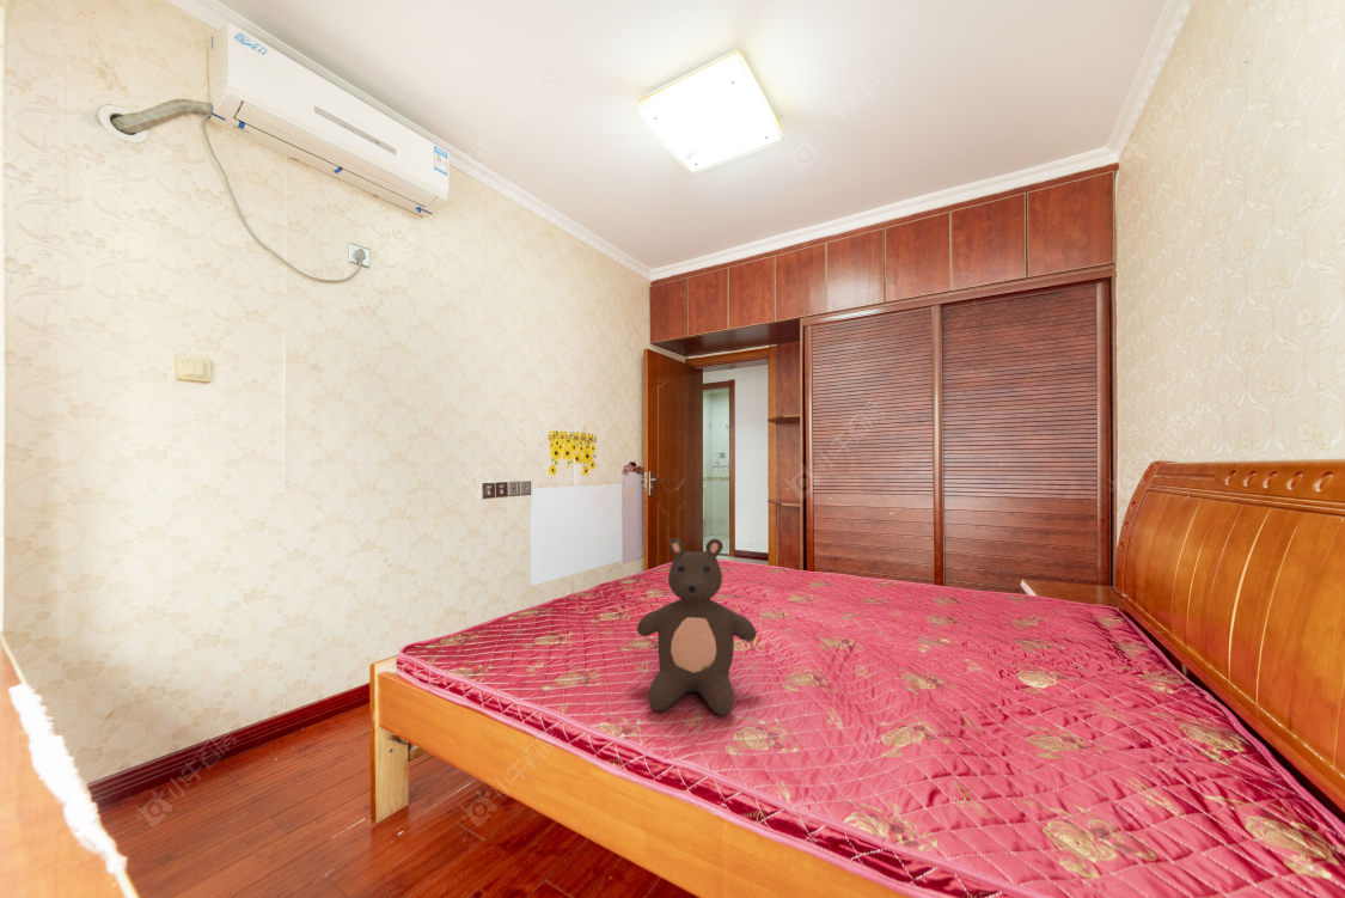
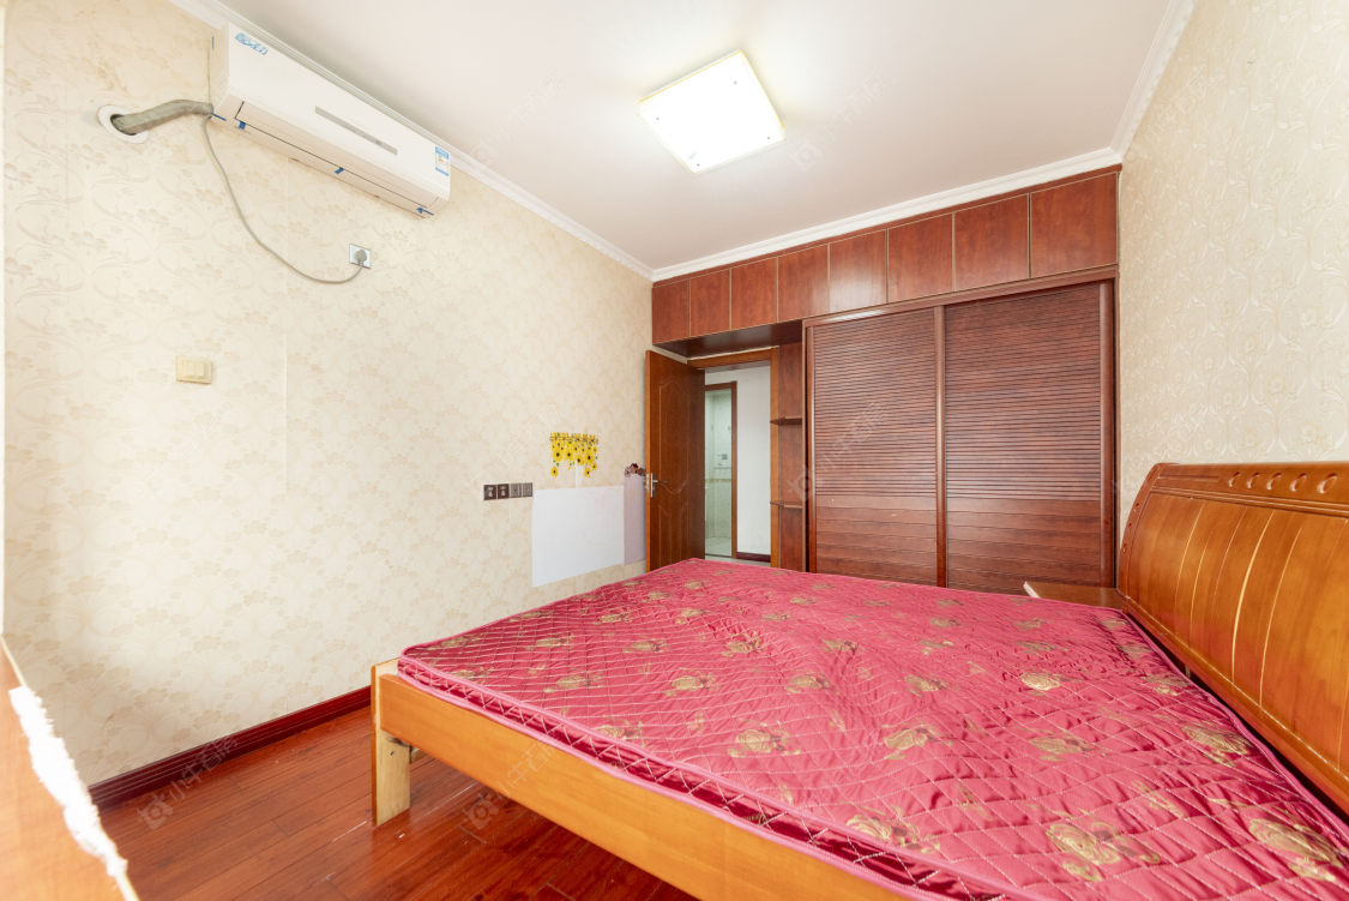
- teddy bear [636,537,758,716]
